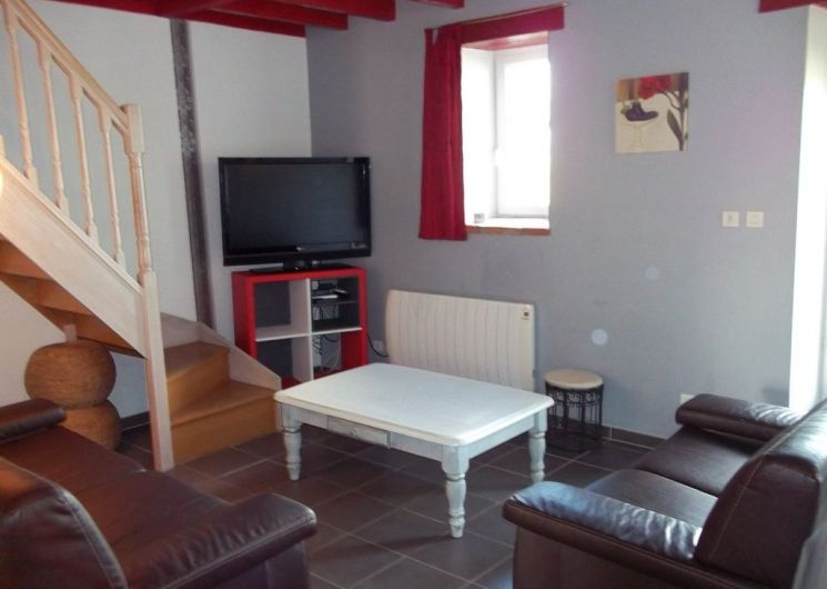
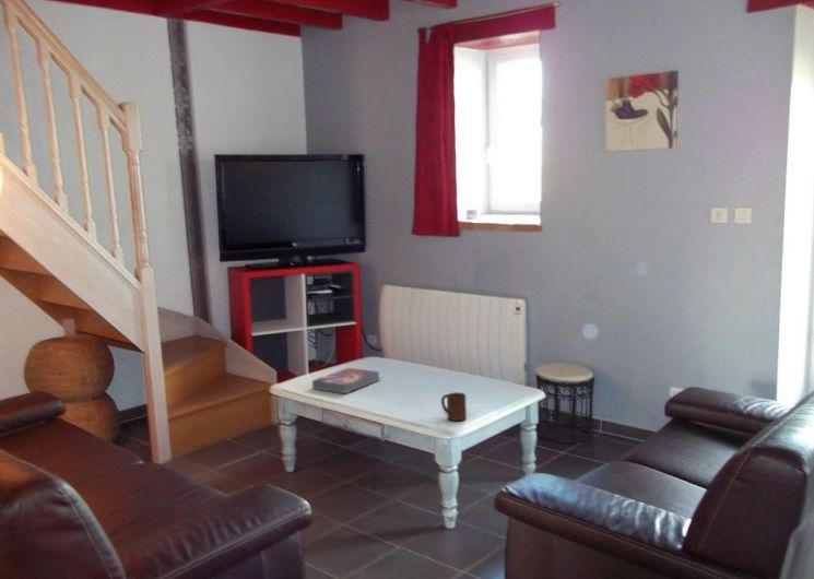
+ cup [440,391,468,422]
+ textbook [311,367,381,394]
